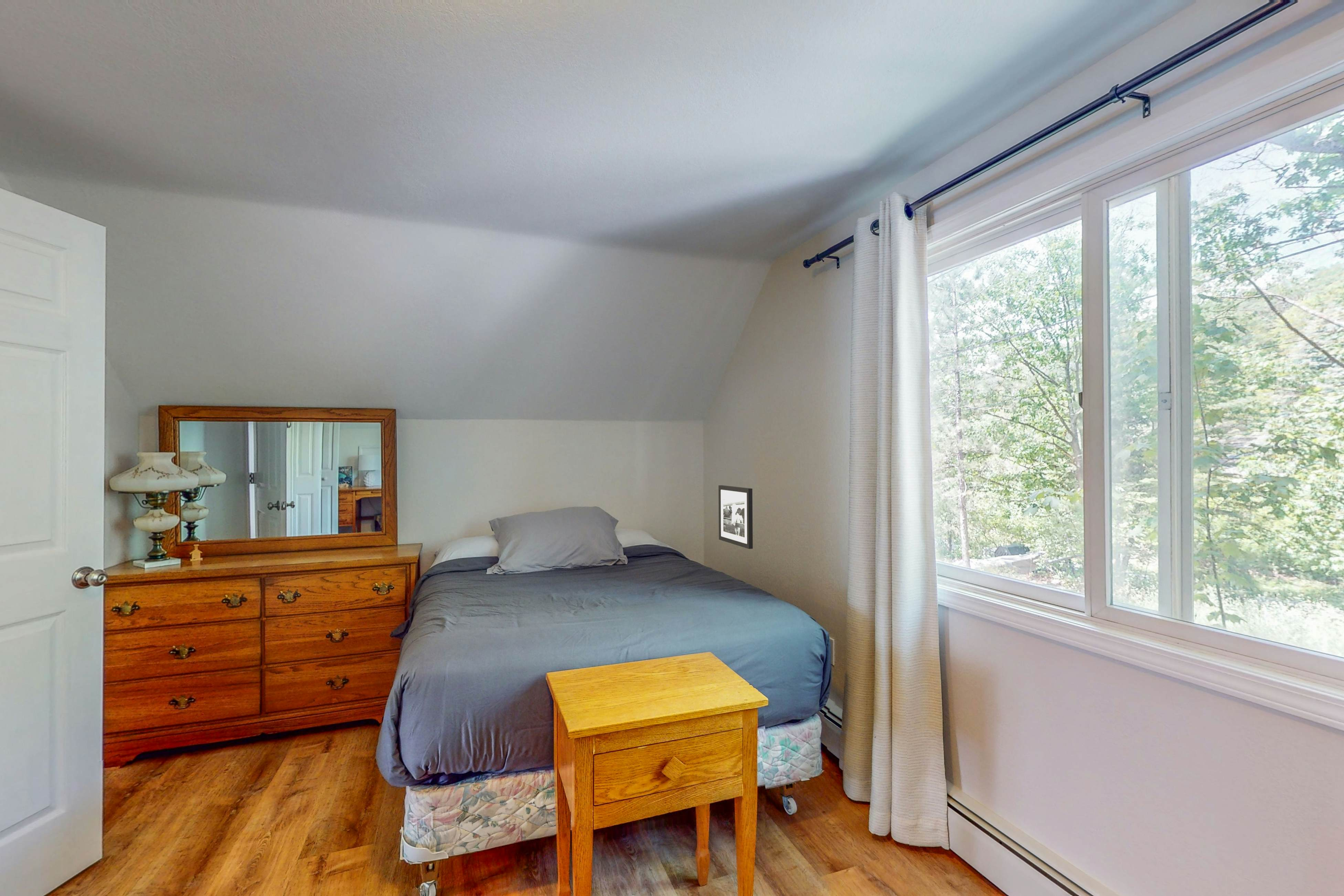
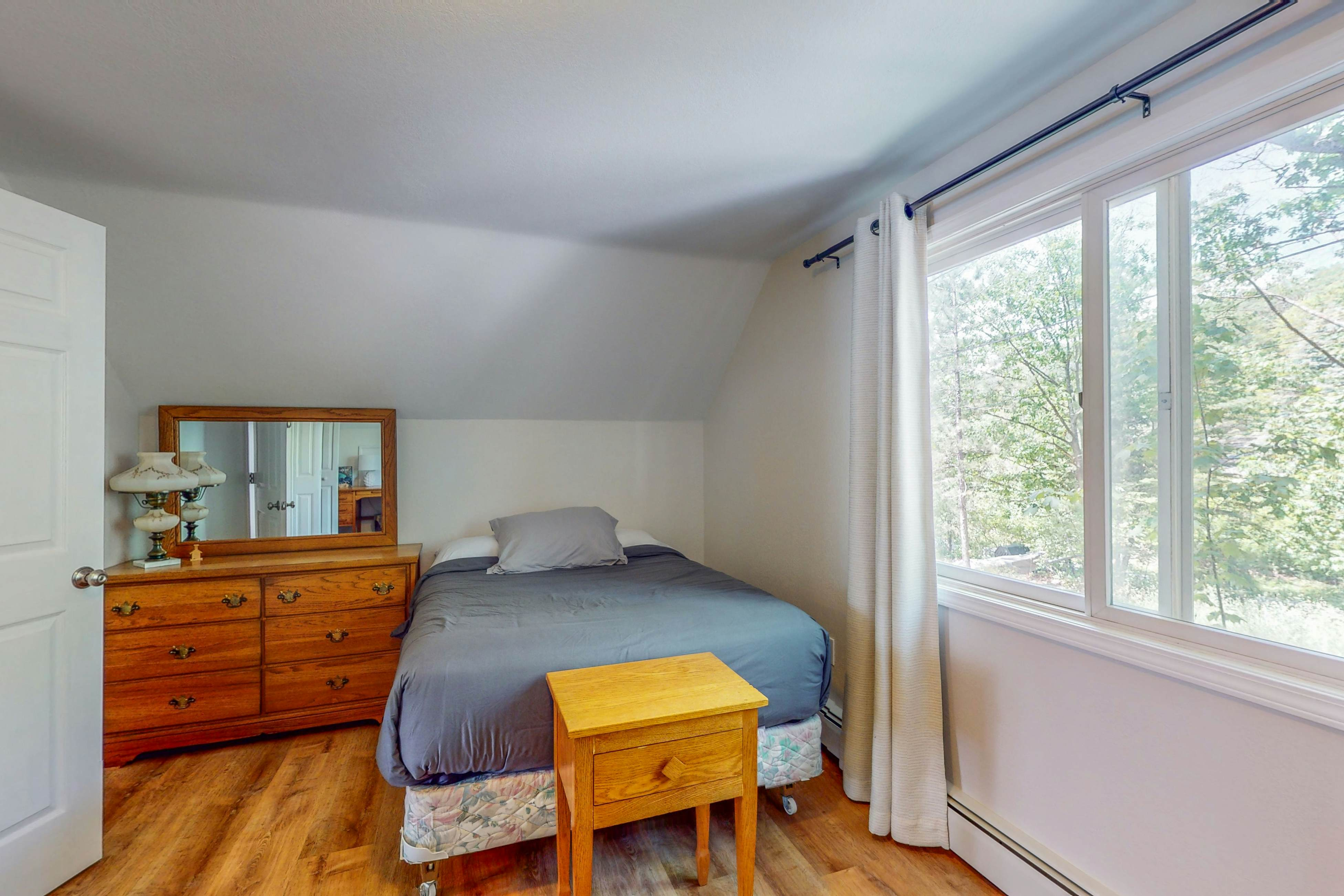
- picture frame [718,485,753,549]
